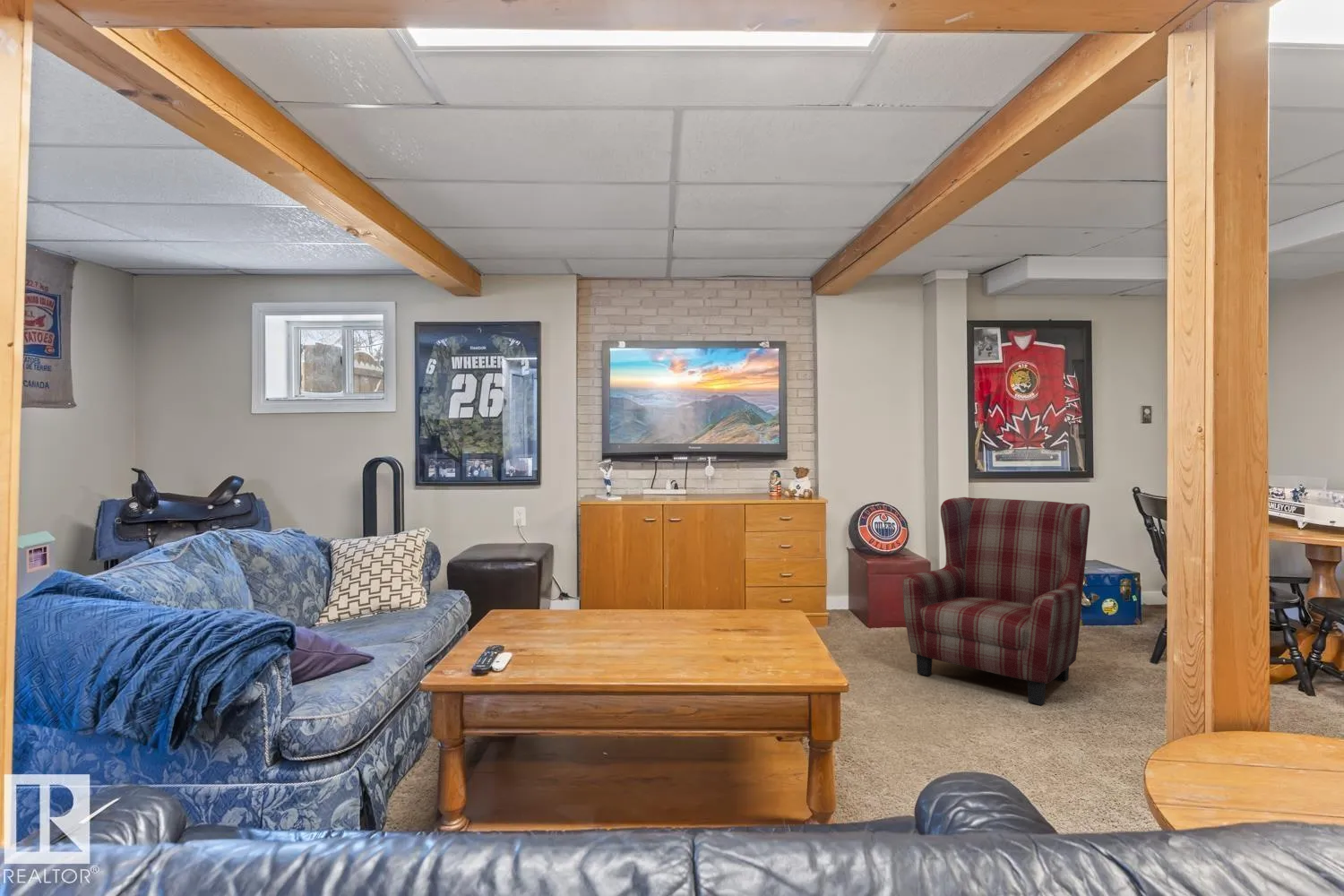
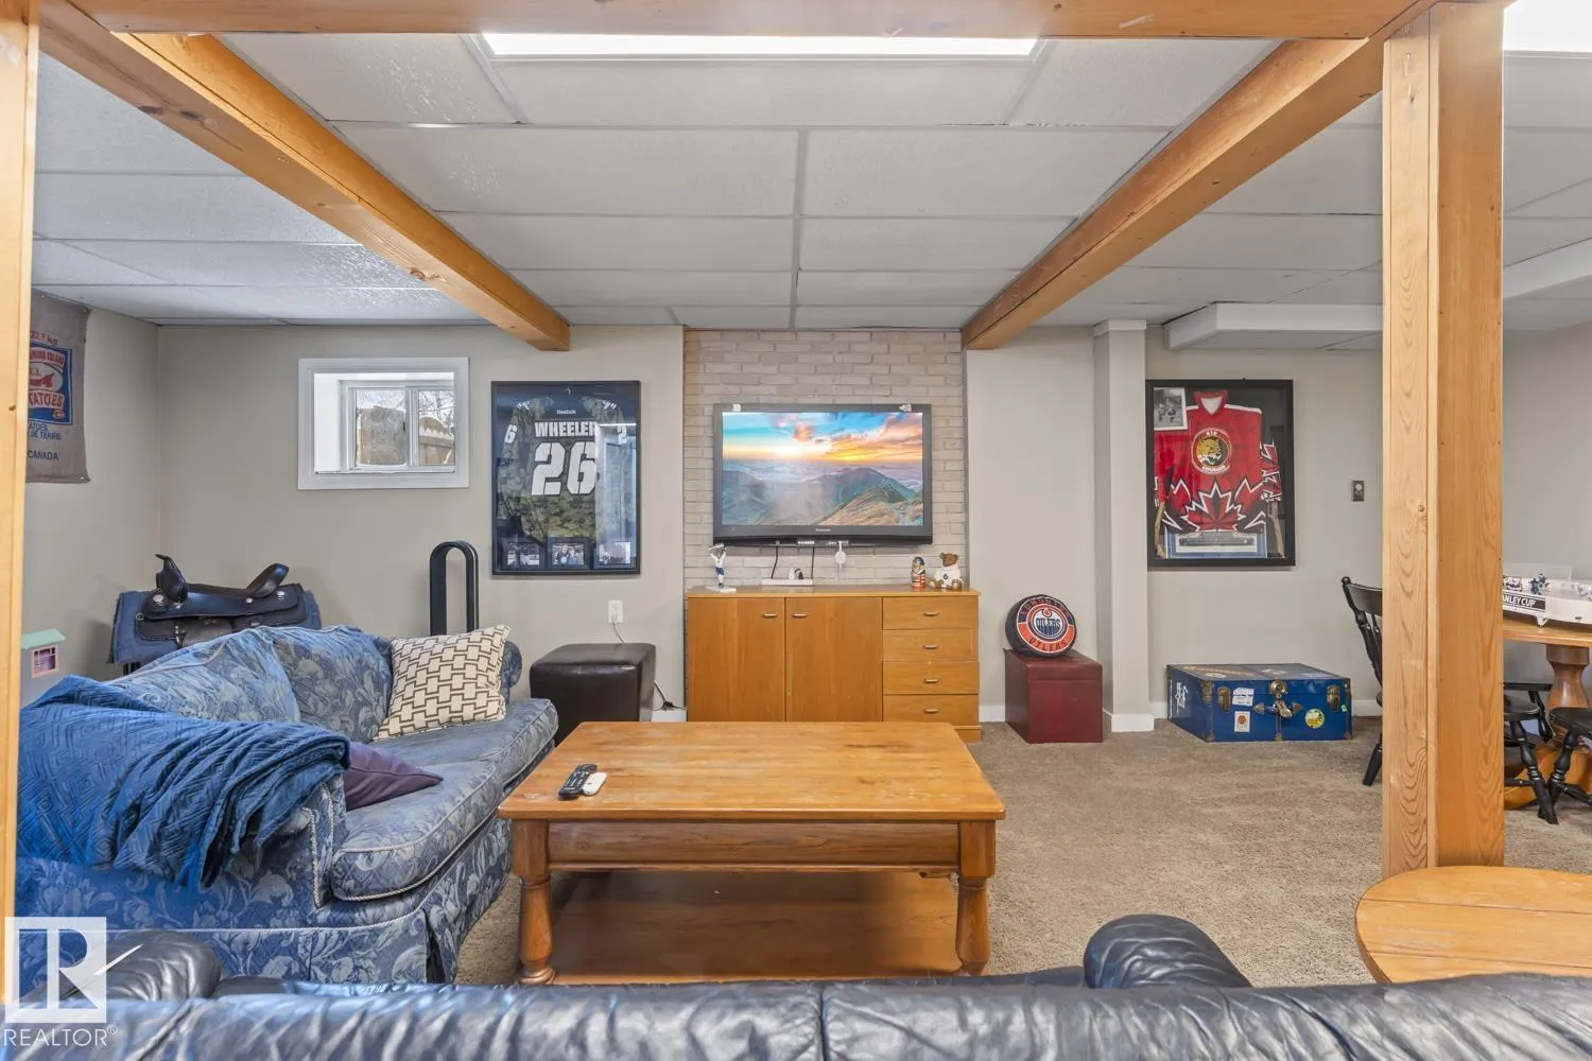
- armchair [901,496,1091,706]
